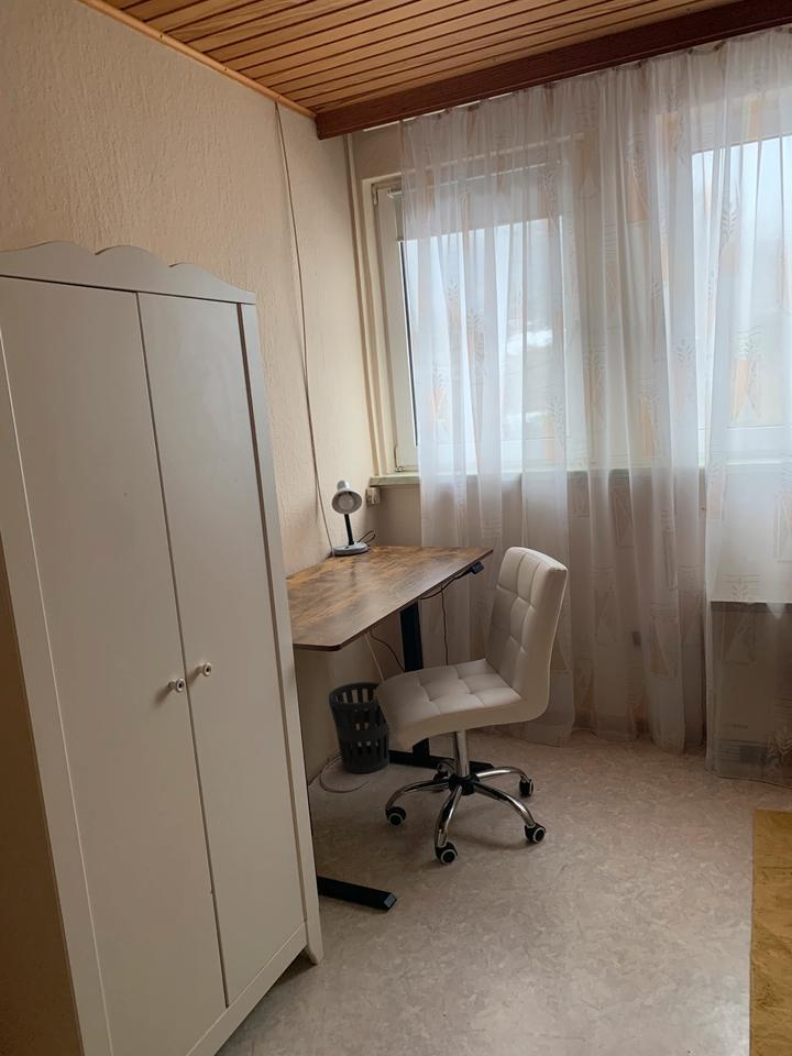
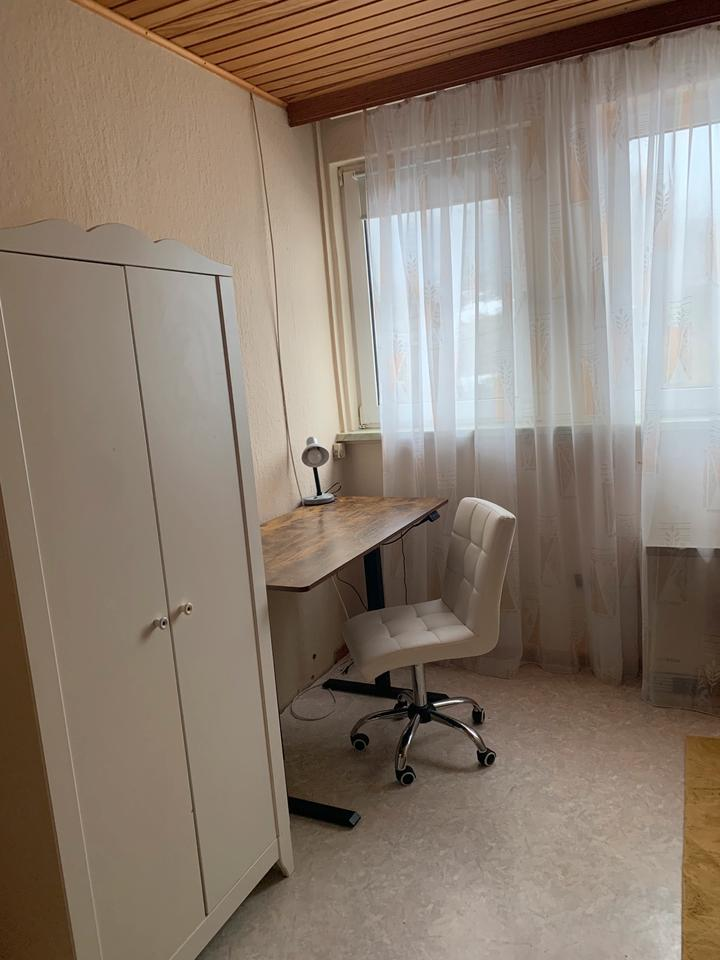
- wastebasket [328,681,391,774]
